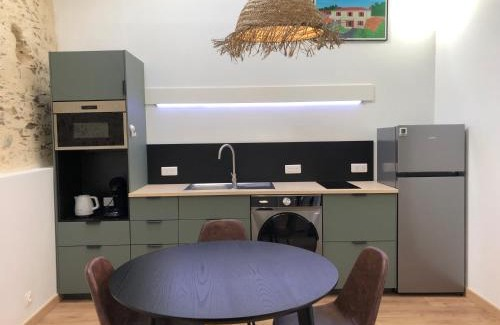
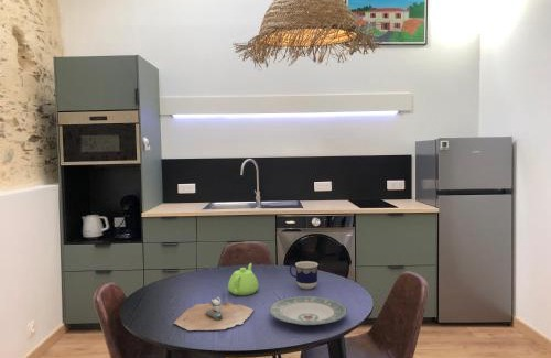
+ cup [289,260,318,290]
+ teapot [227,262,260,296]
+ plate [268,295,348,326]
+ shoe [173,296,255,332]
